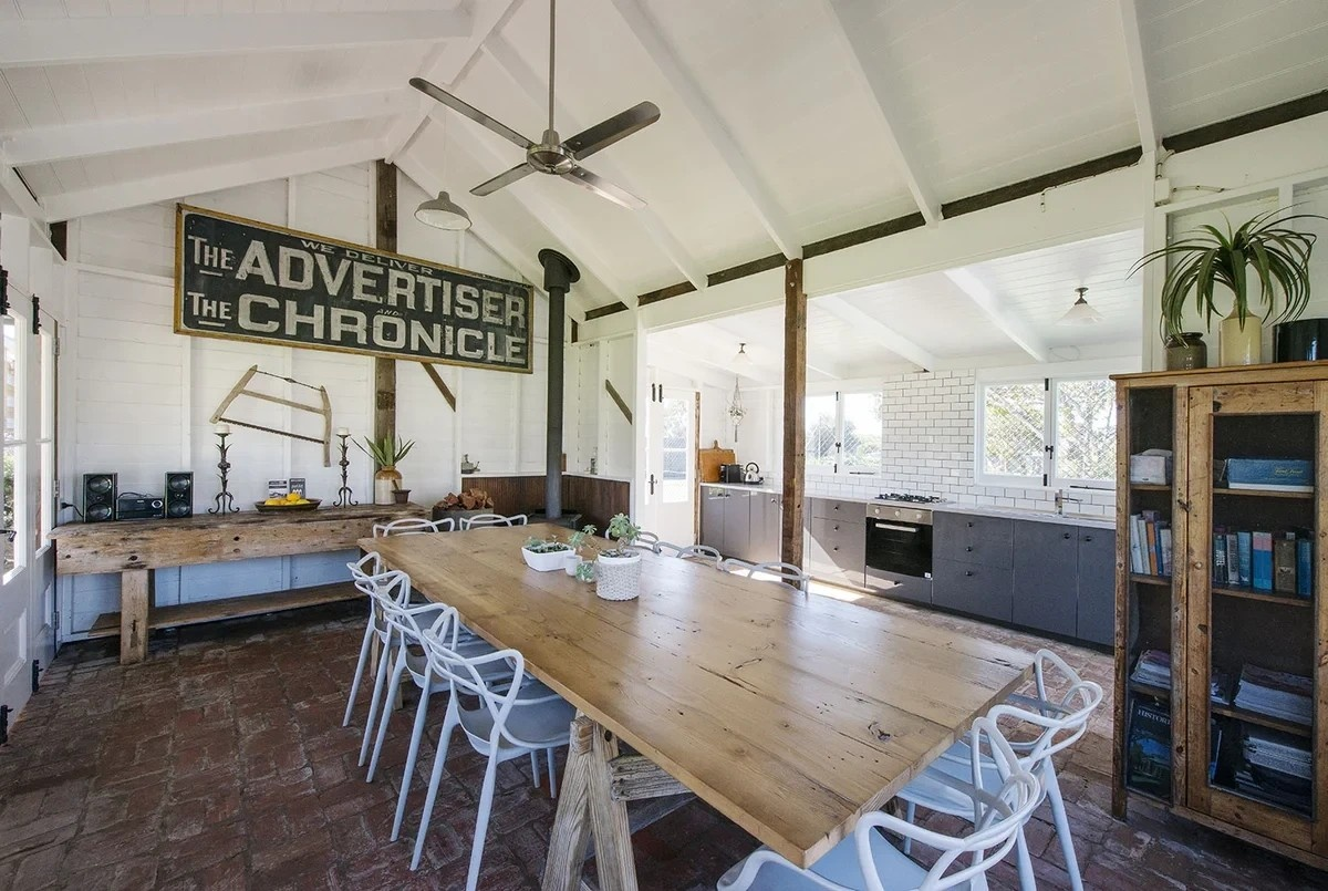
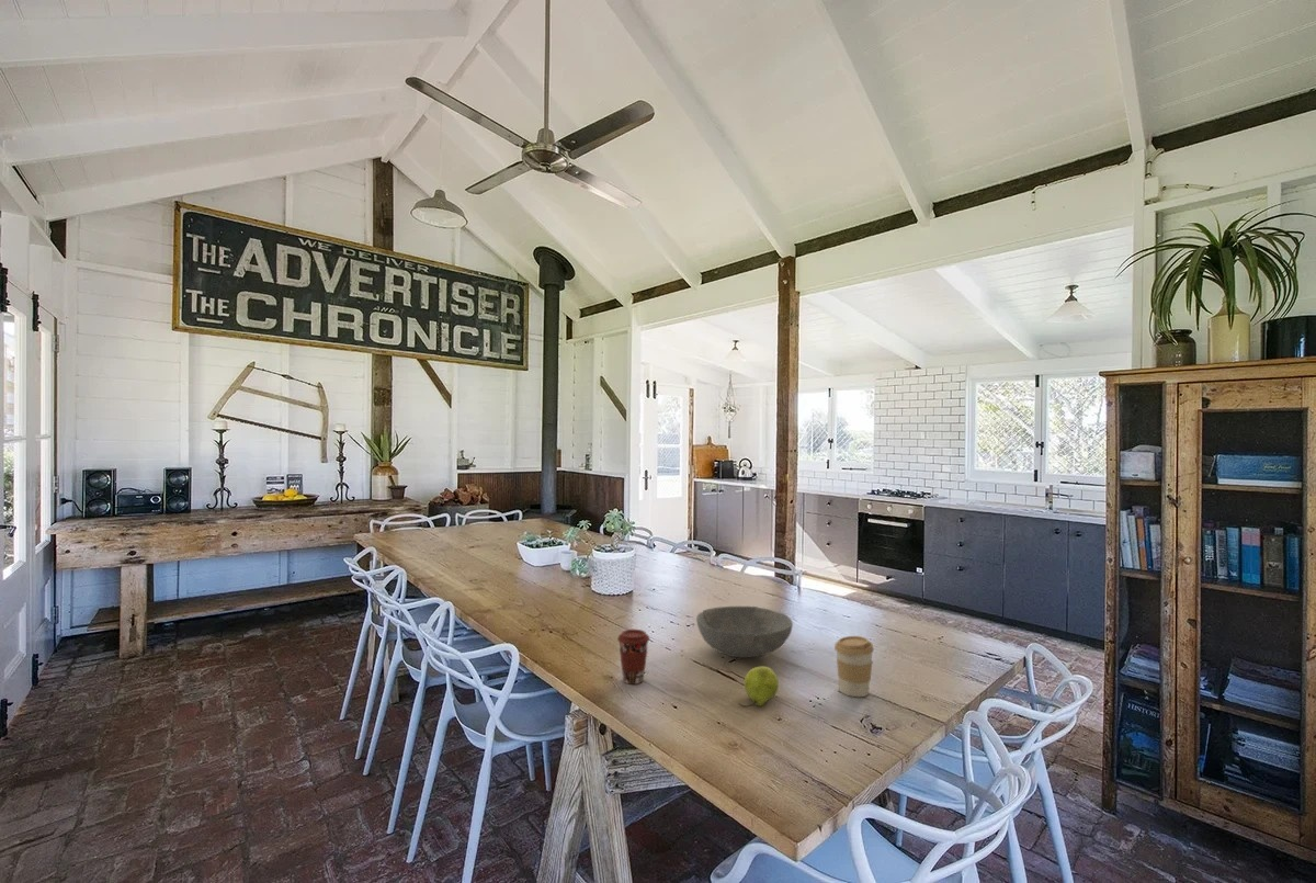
+ coffee cup [616,629,651,686]
+ coffee cup [833,635,875,698]
+ bowl [695,605,794,658]
+ fruit [737,666,780,709]
